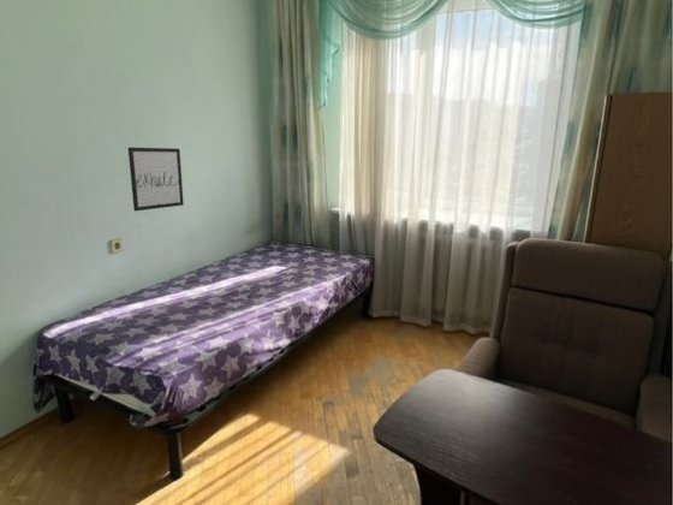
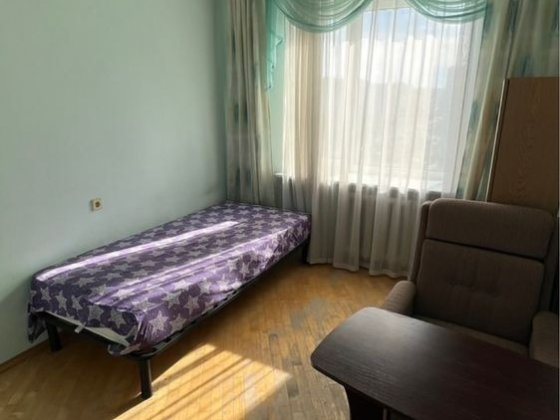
- wall art [127,147,185,212]
